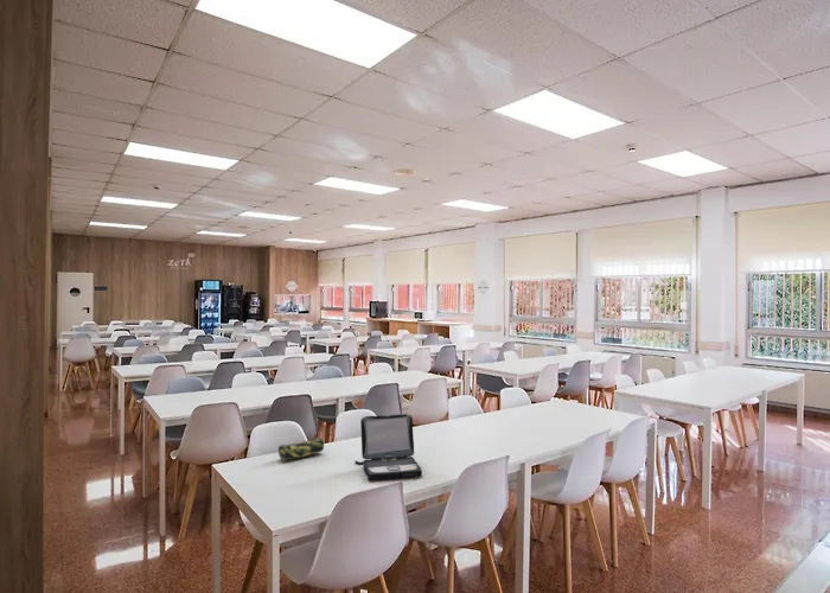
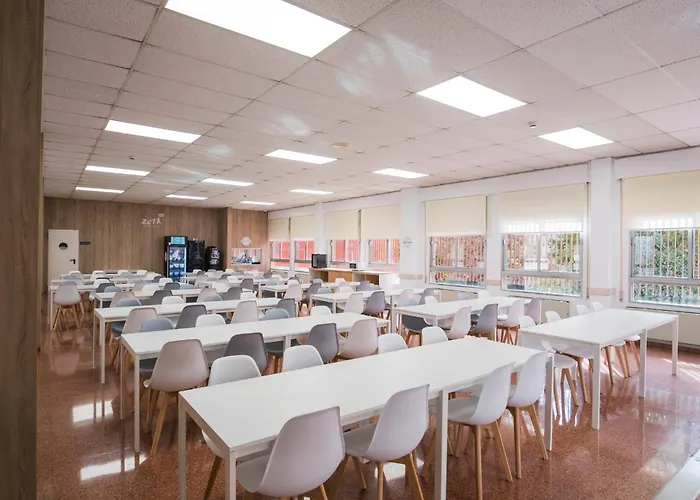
- laptop [353,413,423,482]
- pencil case [277,436,325,461]
